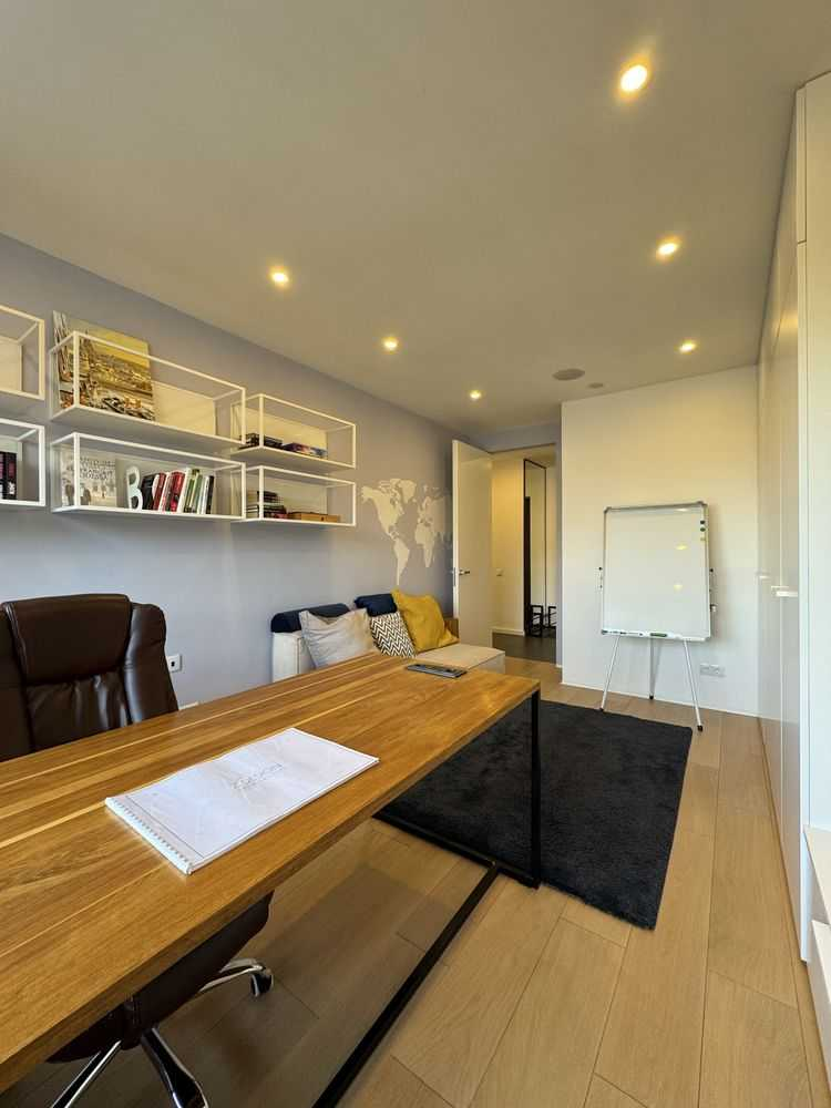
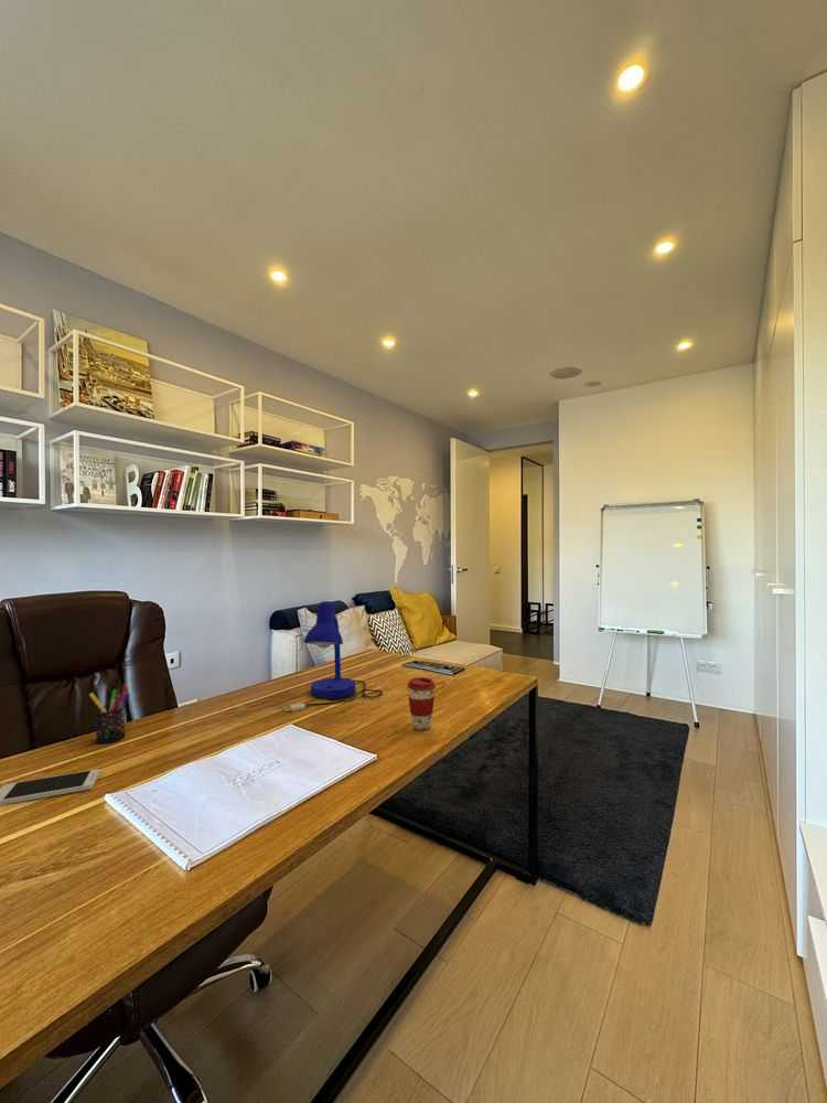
+ pen holder [88,684,131,745]
+ smartphone [0,768,101,806]
+ coffee cup [406,676,437,731]
+ desk lamp [281,600,384,713]
